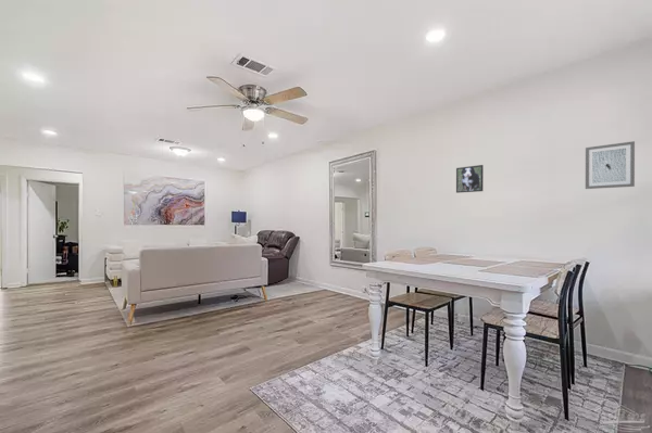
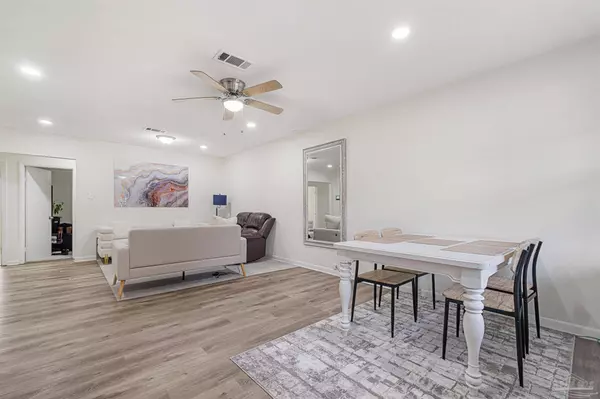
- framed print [455,164,485,194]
- wall art [585,140,636,190]
